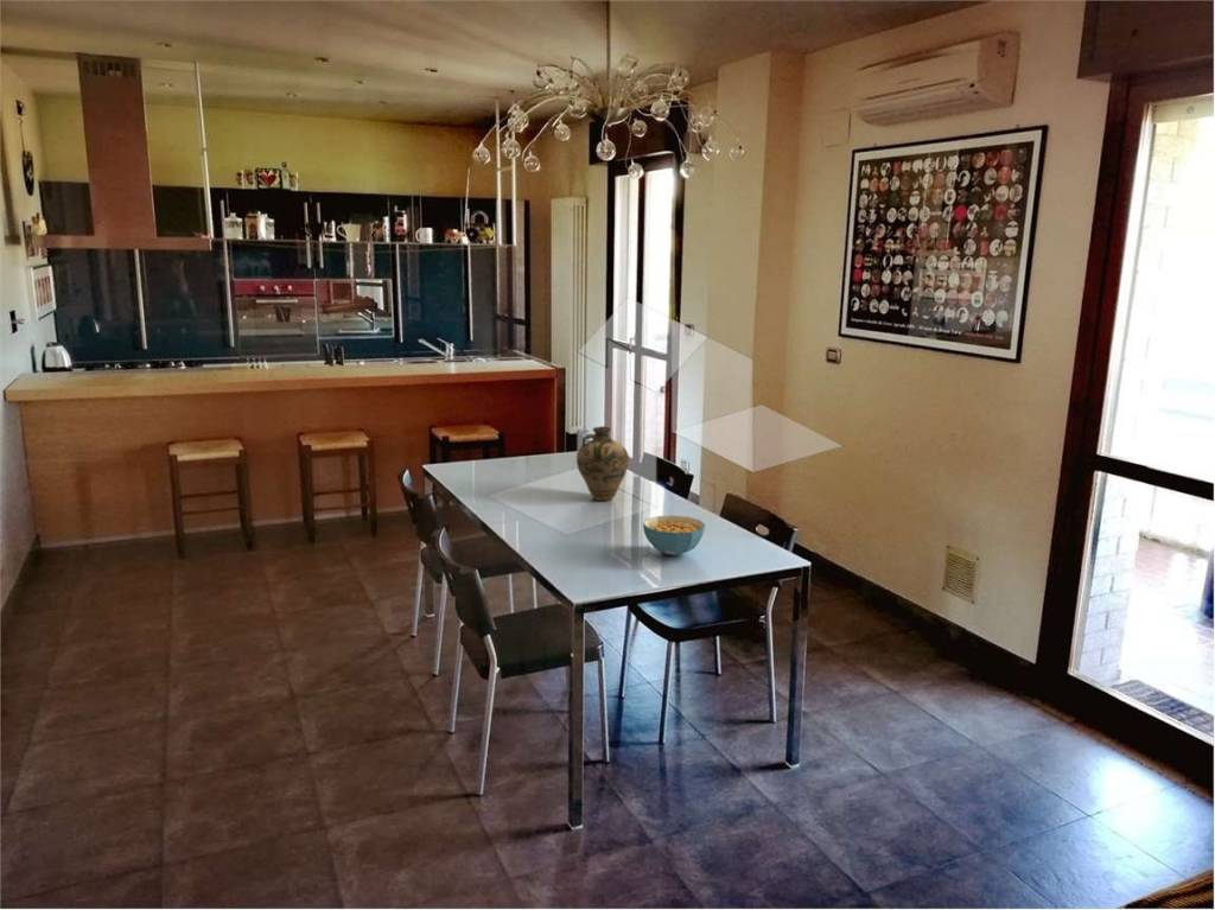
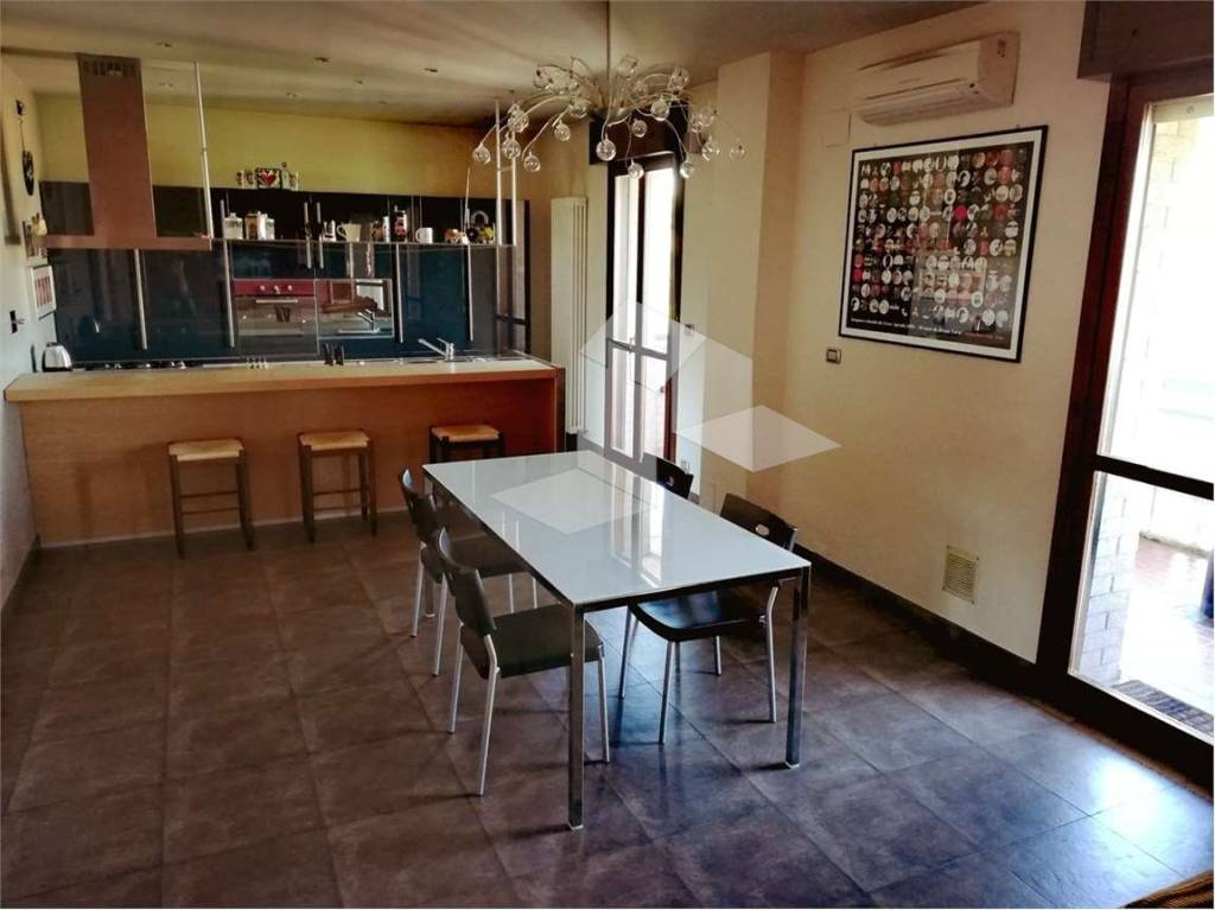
- cereal bowl [642,514,706,556]
- jug [575,425,630,502]
